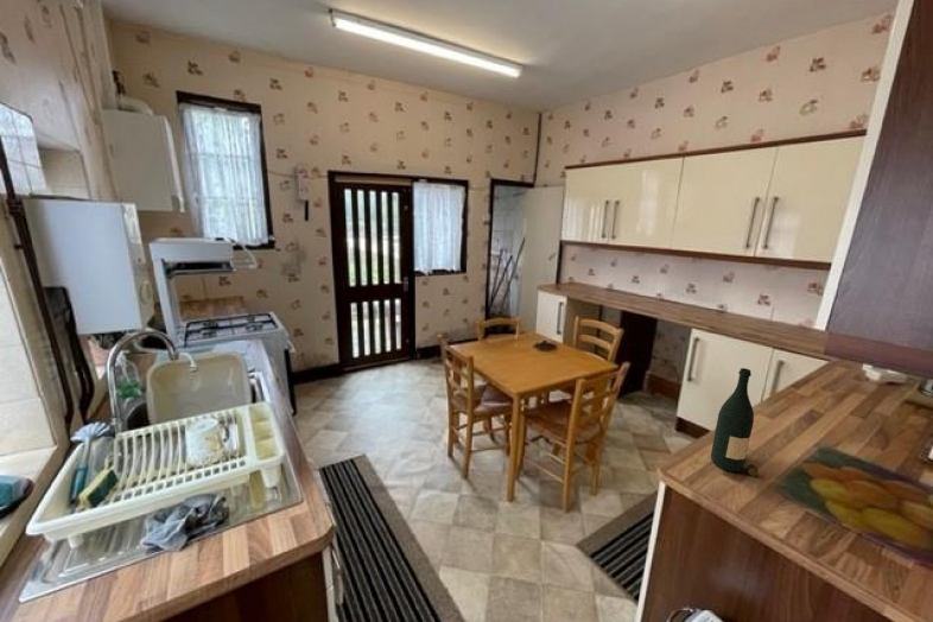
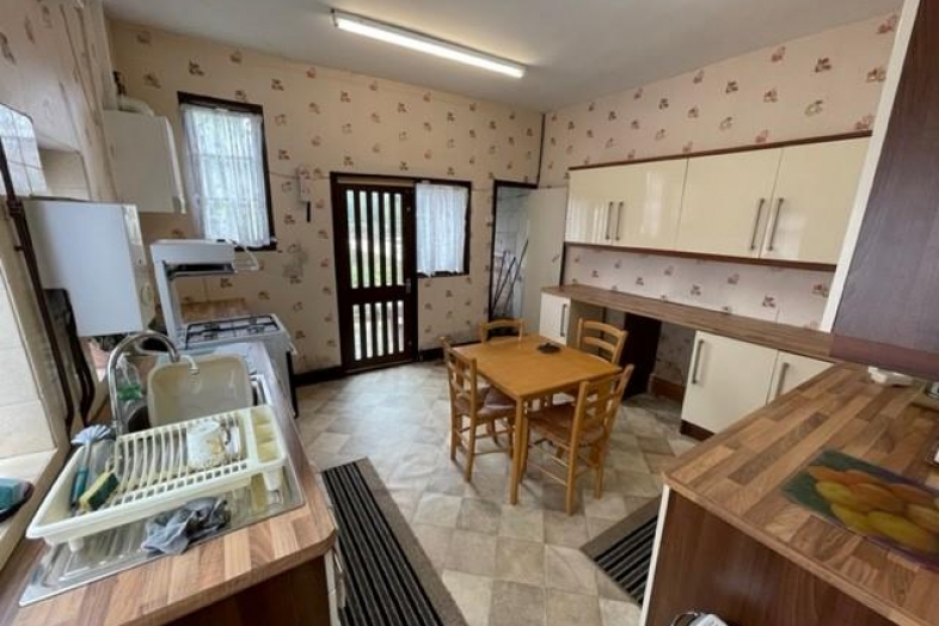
- wine bottle [710,367,759,477]
